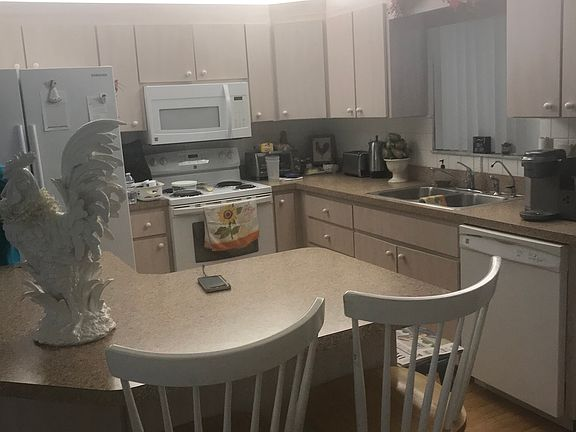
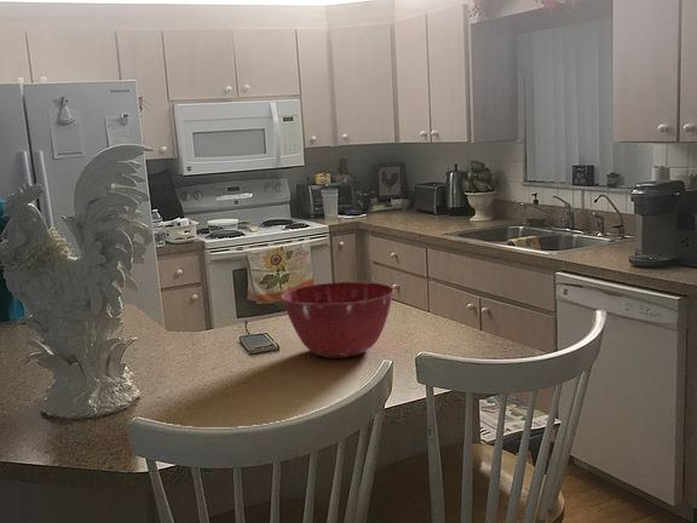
+ mixing bowl [280,281,396,358]
